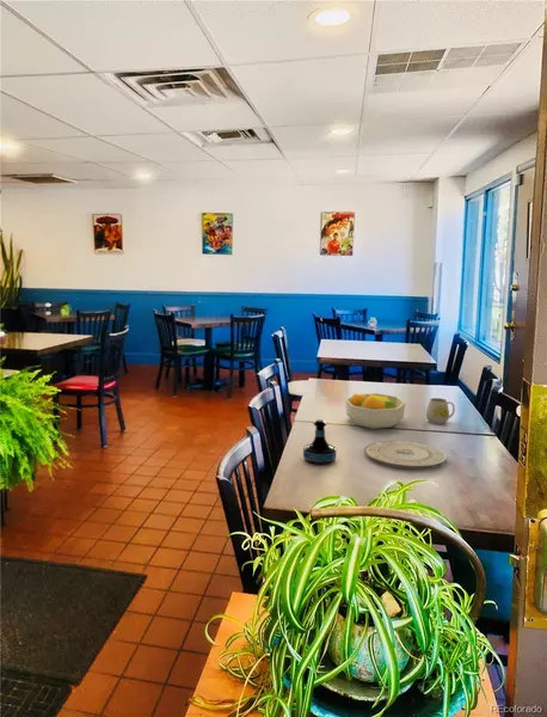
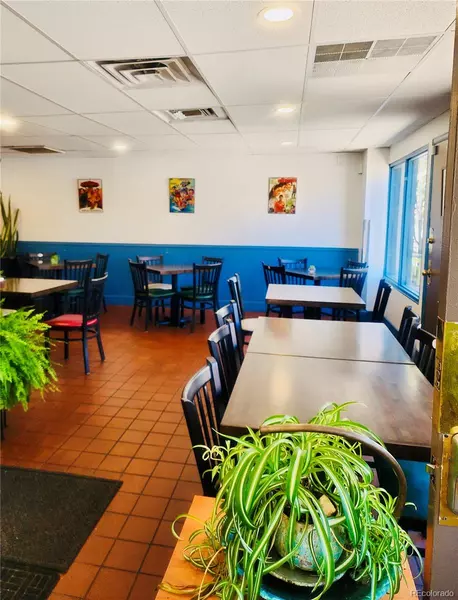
- fruit bowl [344,392,407,430]
- plate [363,440,447,470]
- tequila bottle [302,418,337,466]
- mug [425,397,456,425]
